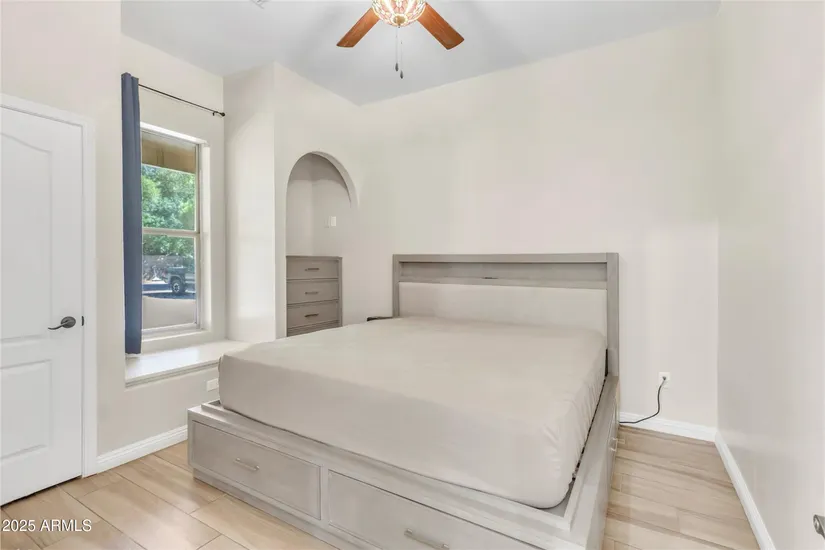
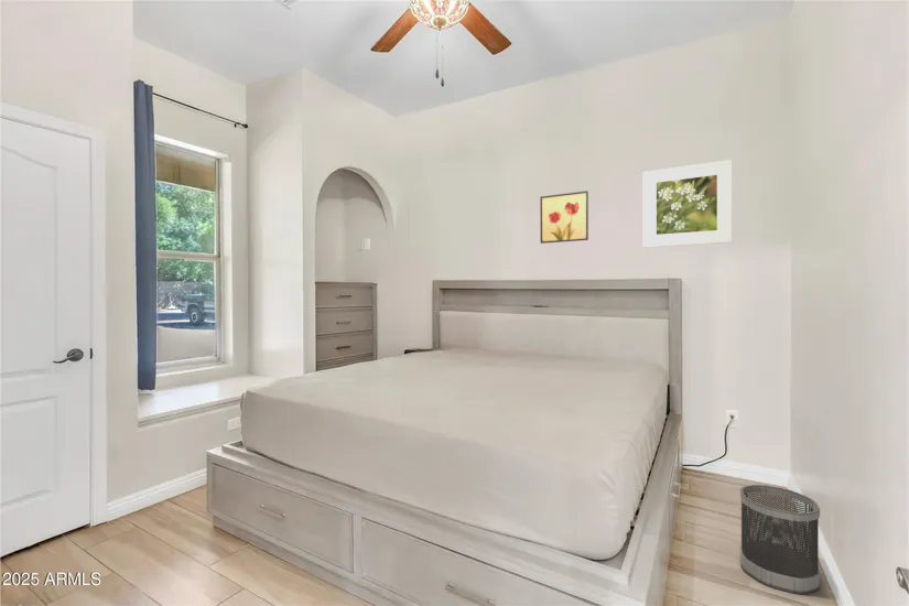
+ wastebasket [739,484,821,595]
+ wall art [539,190,589,245]
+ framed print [642,159,734,249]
